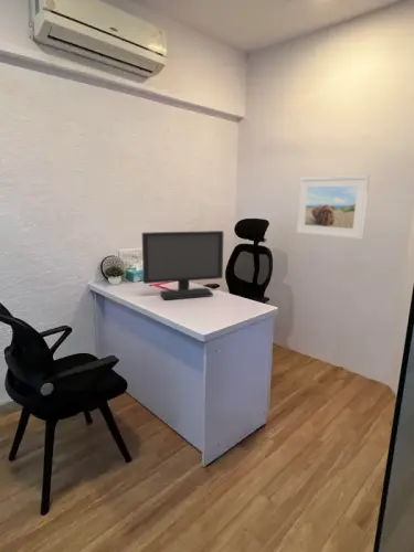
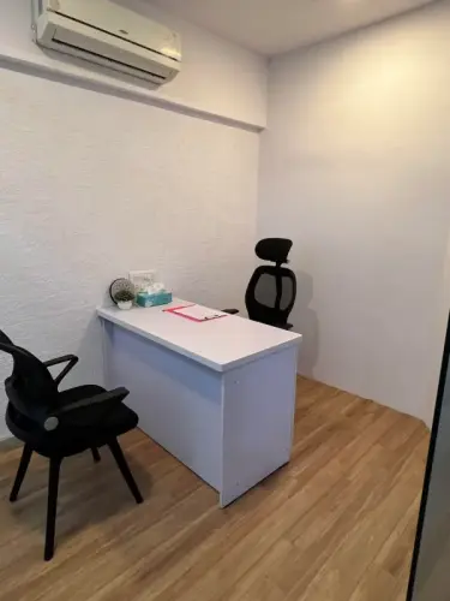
- computer monitor [141,230,225,301]
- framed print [295,174,371,241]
